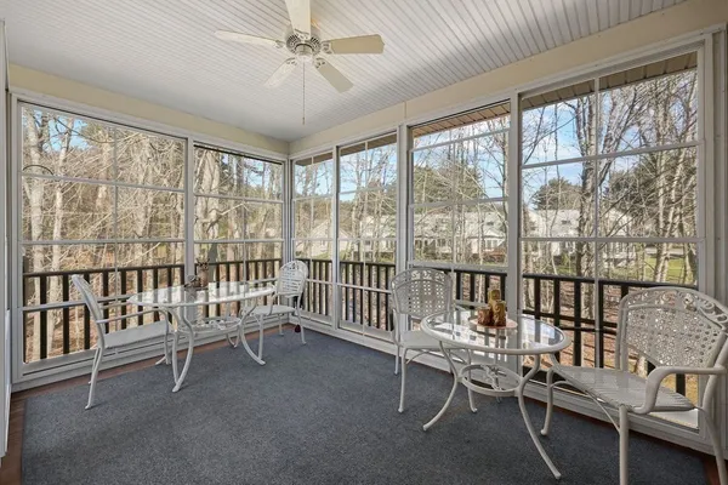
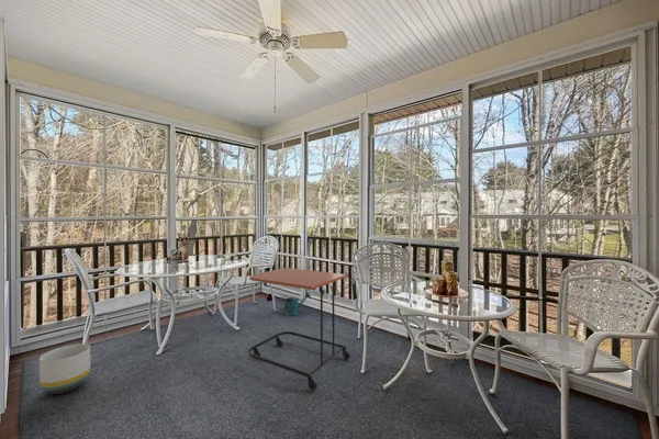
+ side table [247,267,351,392]
+ planter [38,342,91,395]
+ watering can [280,291,312,317]
